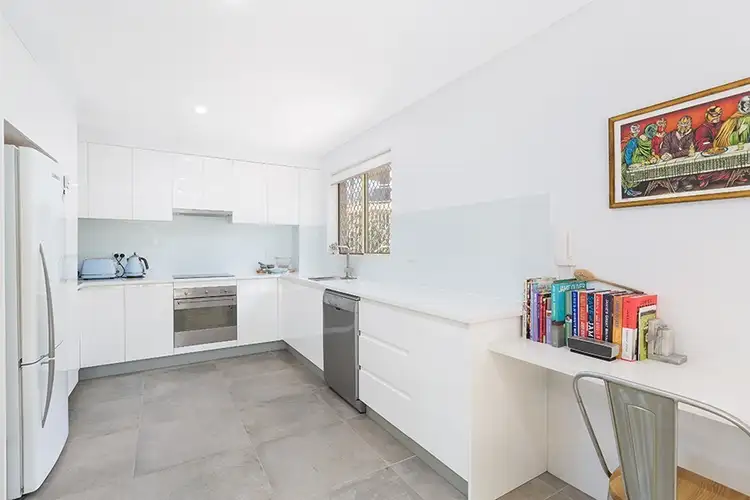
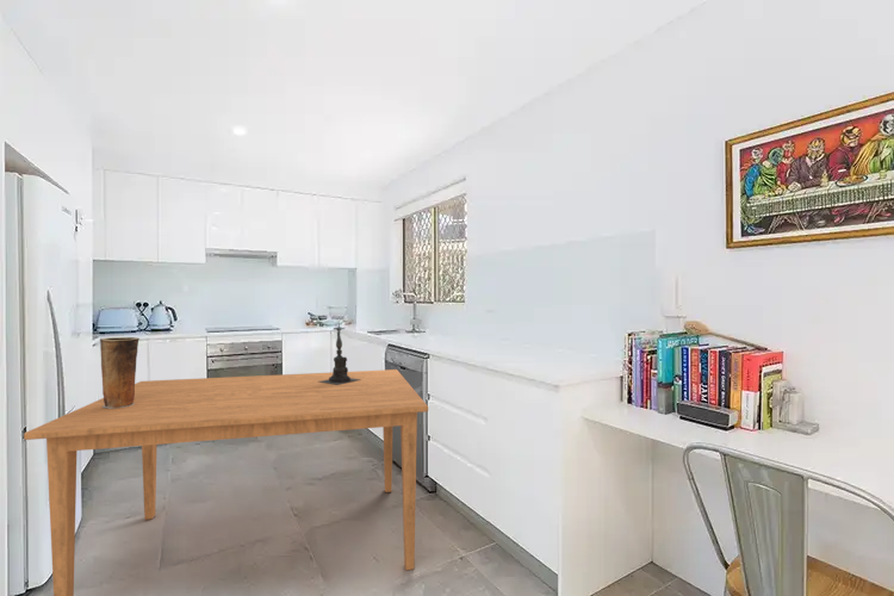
+ candle holder [318,322,361,385]
+ vase [99,336,141,409]
+ dining table [23,368,429,596]
